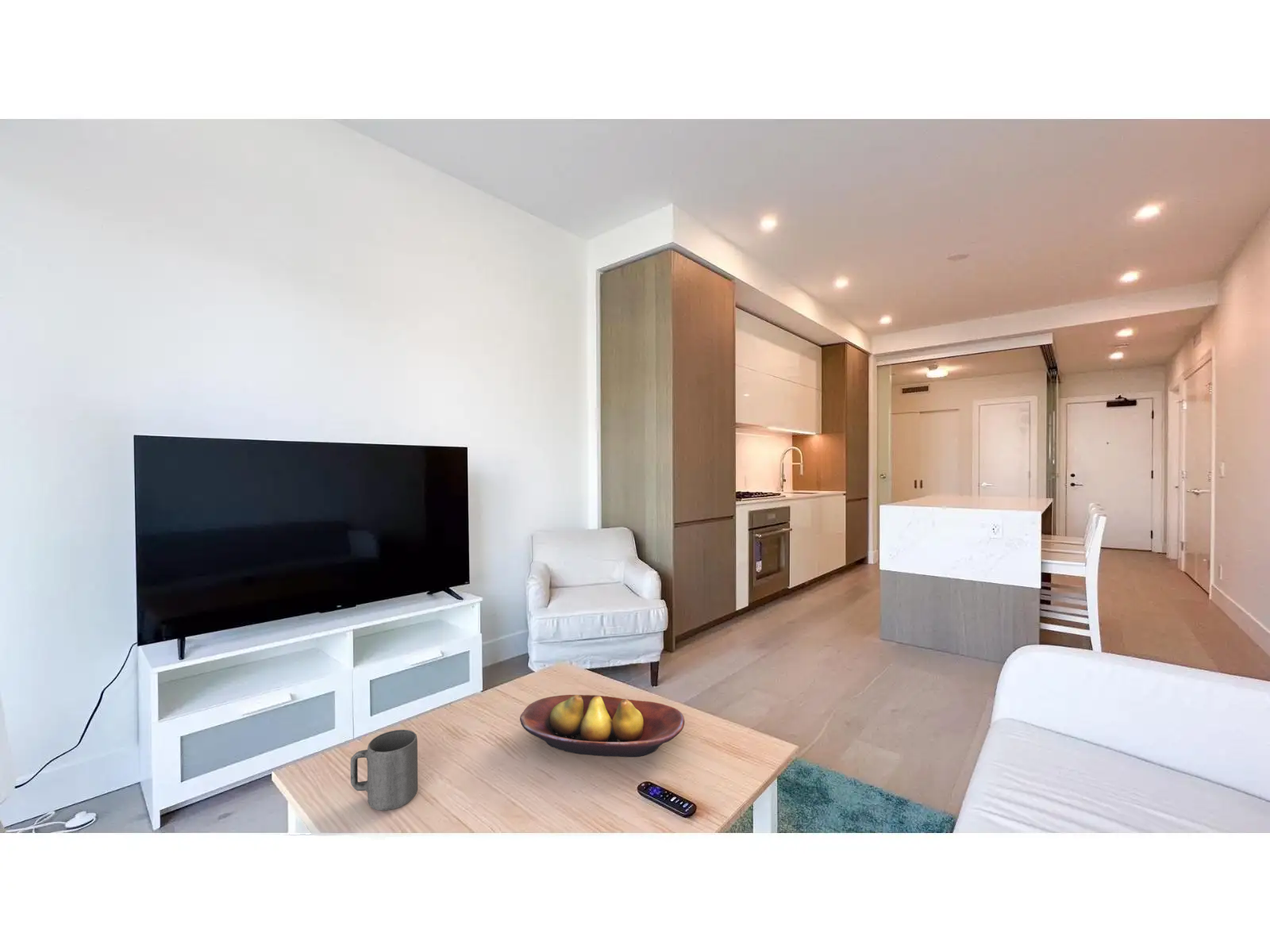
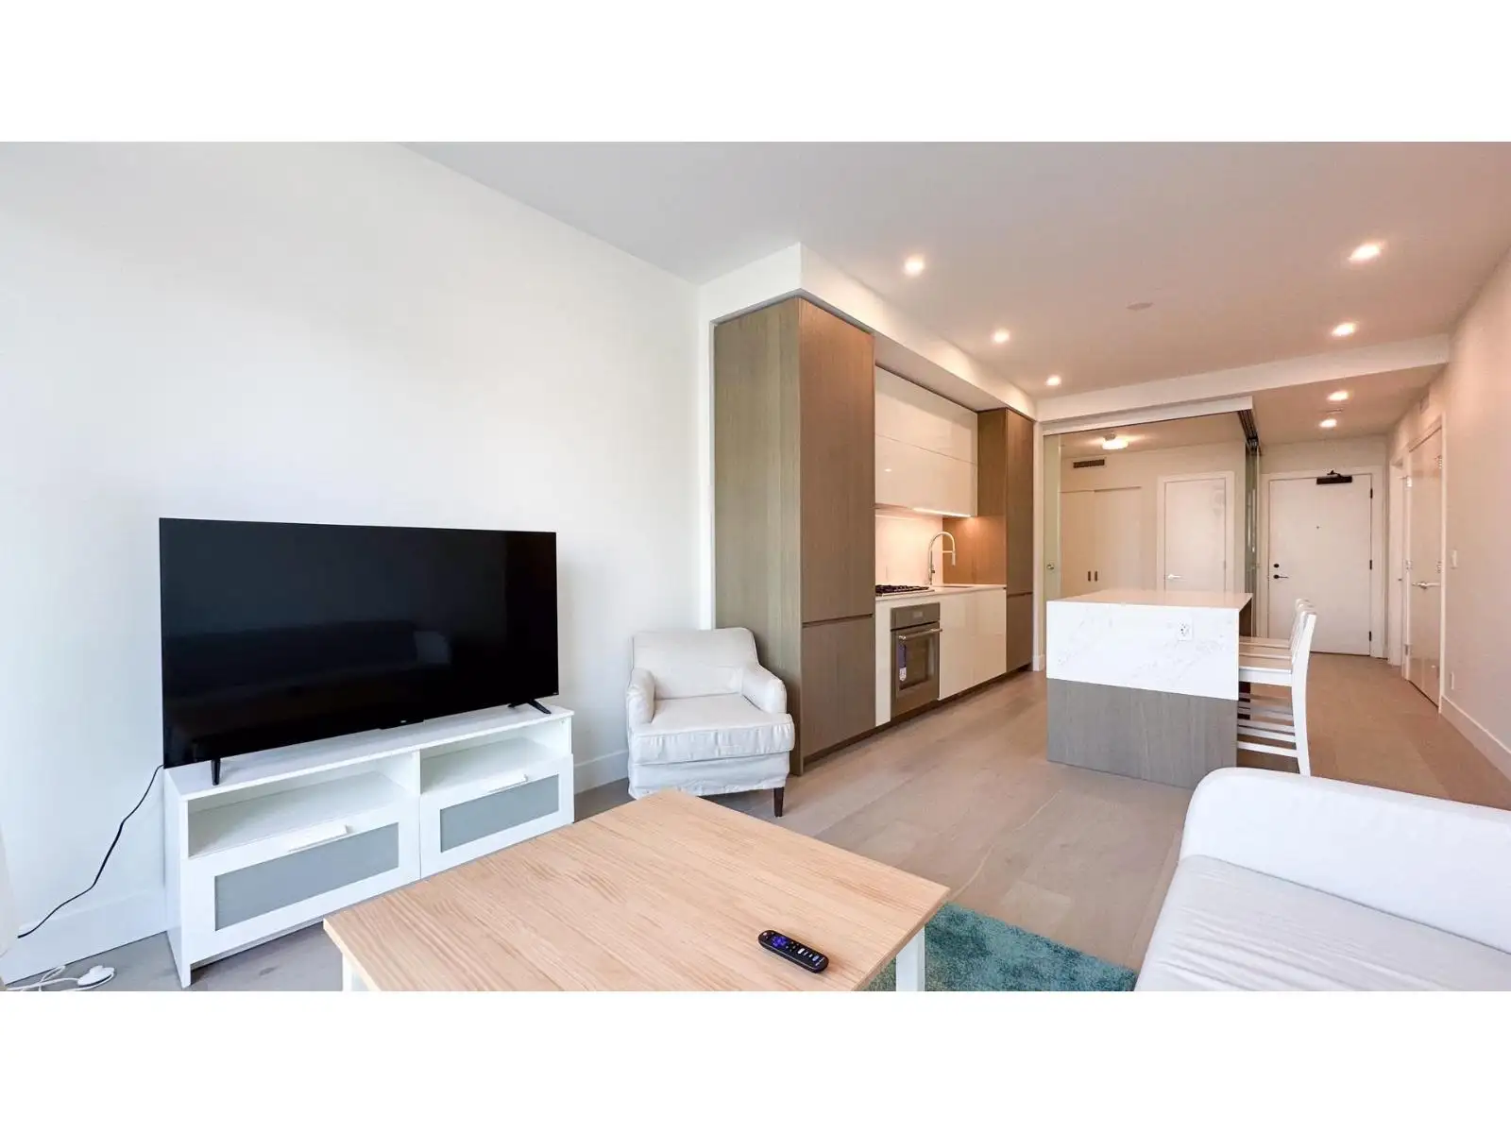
- mug [350,729,418,812]
- fruit bowl [519,694,685,758]
